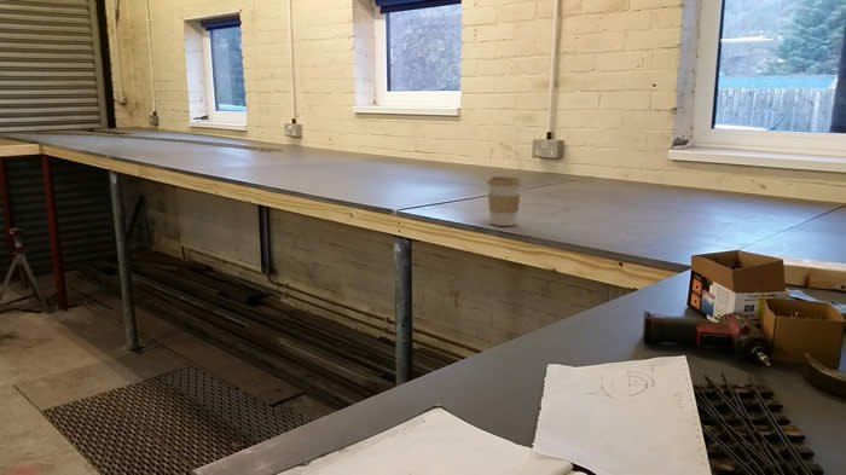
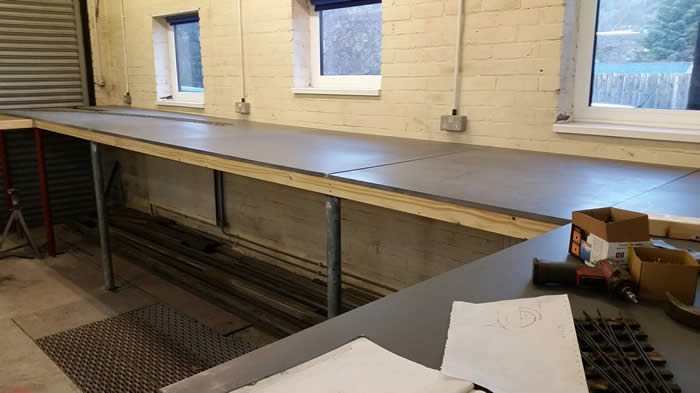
- coffee cup [486,175,523,227]
